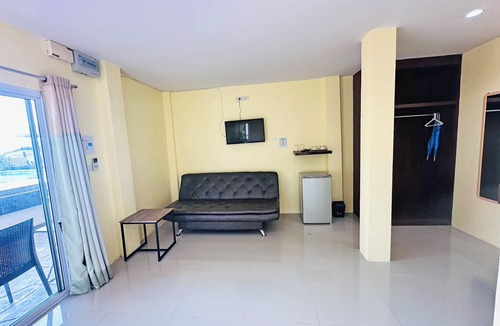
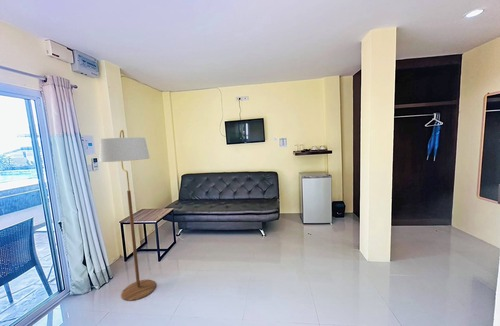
+ floor lamp [98,129,157,302]
